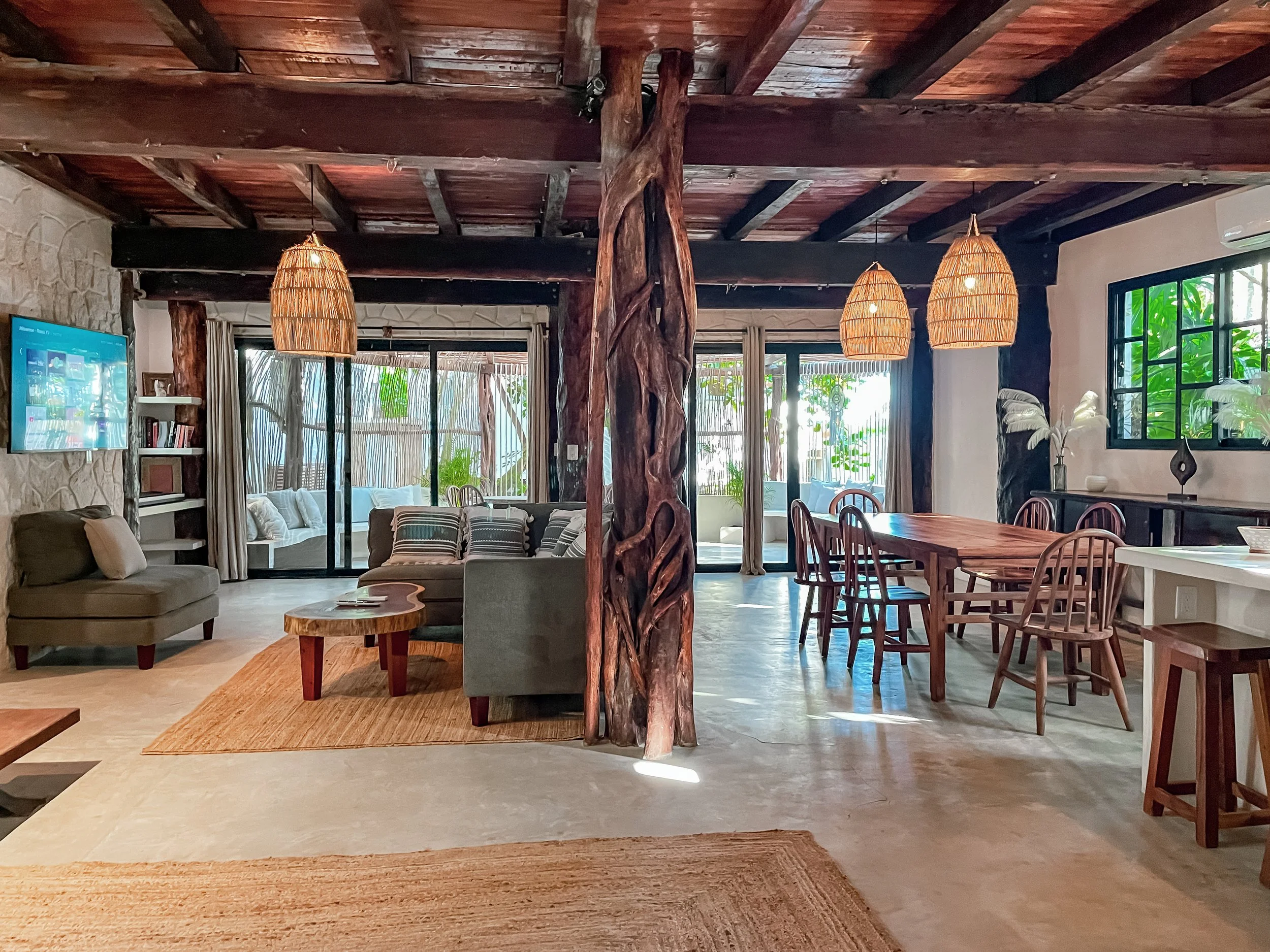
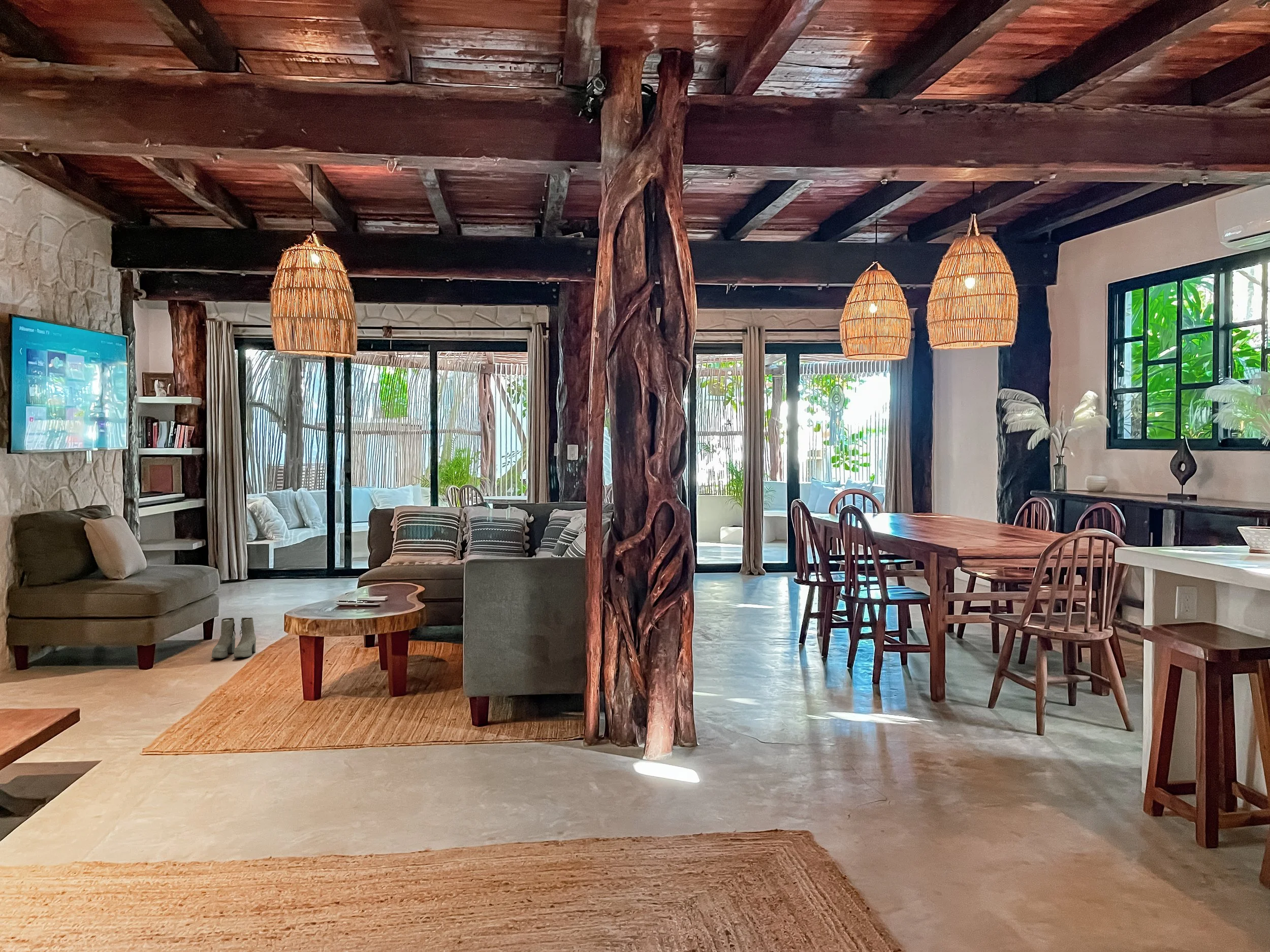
+ boots [211,617,257,659]
